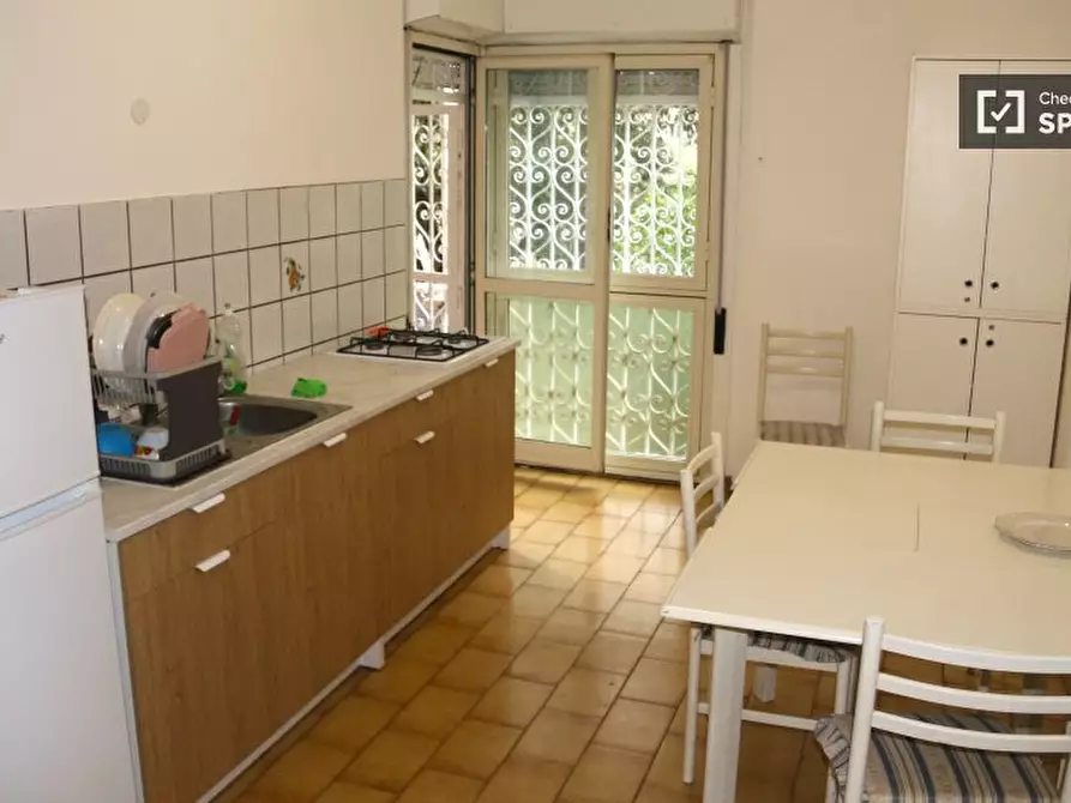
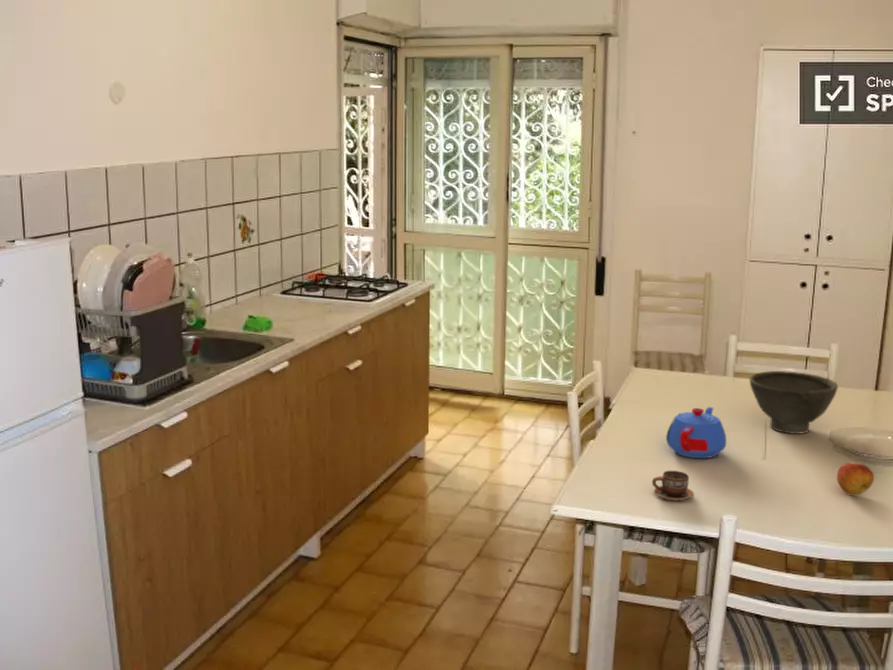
+ teapot [665,406,727,459]
+ cup [651,470,695,502]
+ bowl [749,370,839,435]
+ fruit [836,462,875,497]
